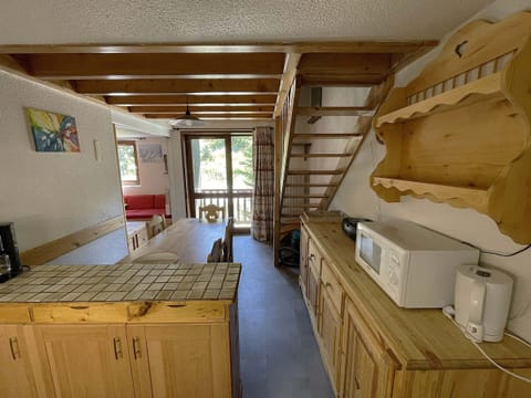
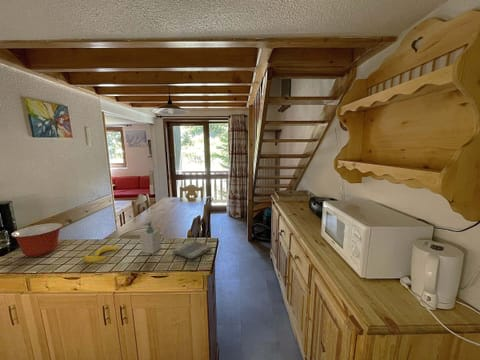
+ soap bottle [139,220,162,255]
+ dish towel [171,240,212,261]
+ mixing bowl [10,222,64,258]
+ banana [83,245,120,263]
